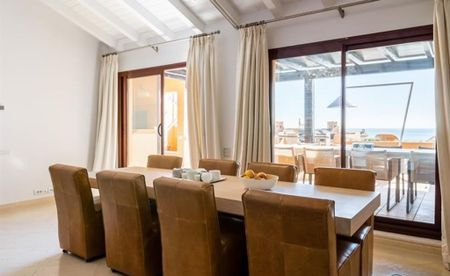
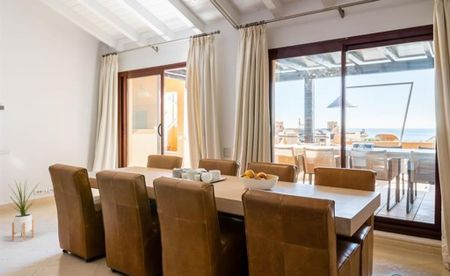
+ house plant [5,179,40,242]
